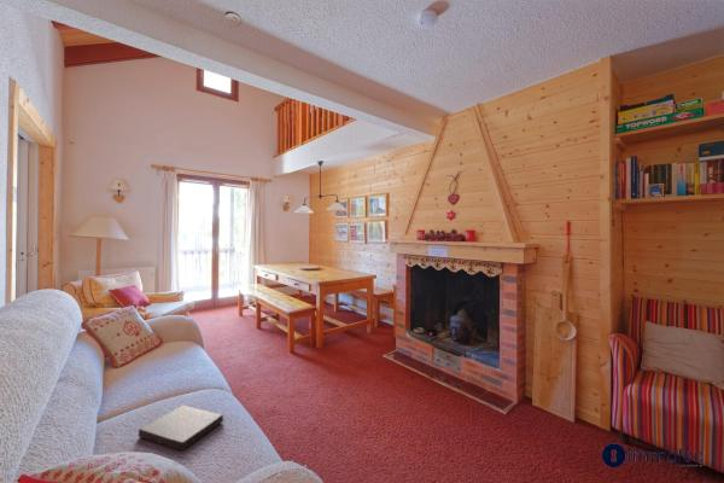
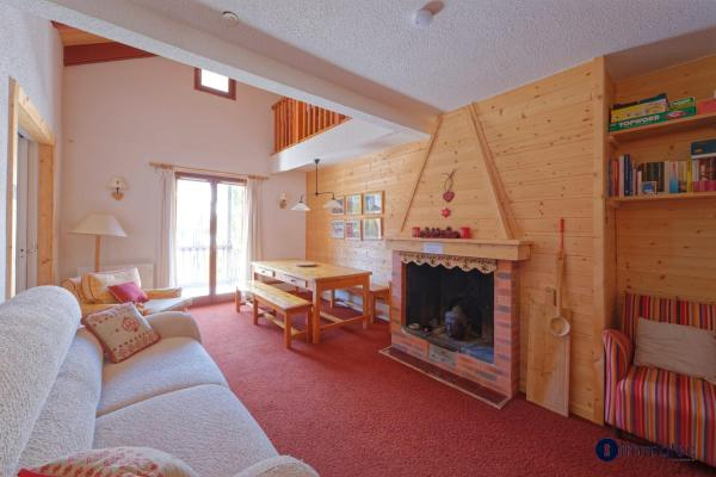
- book [138,405,224,452]
